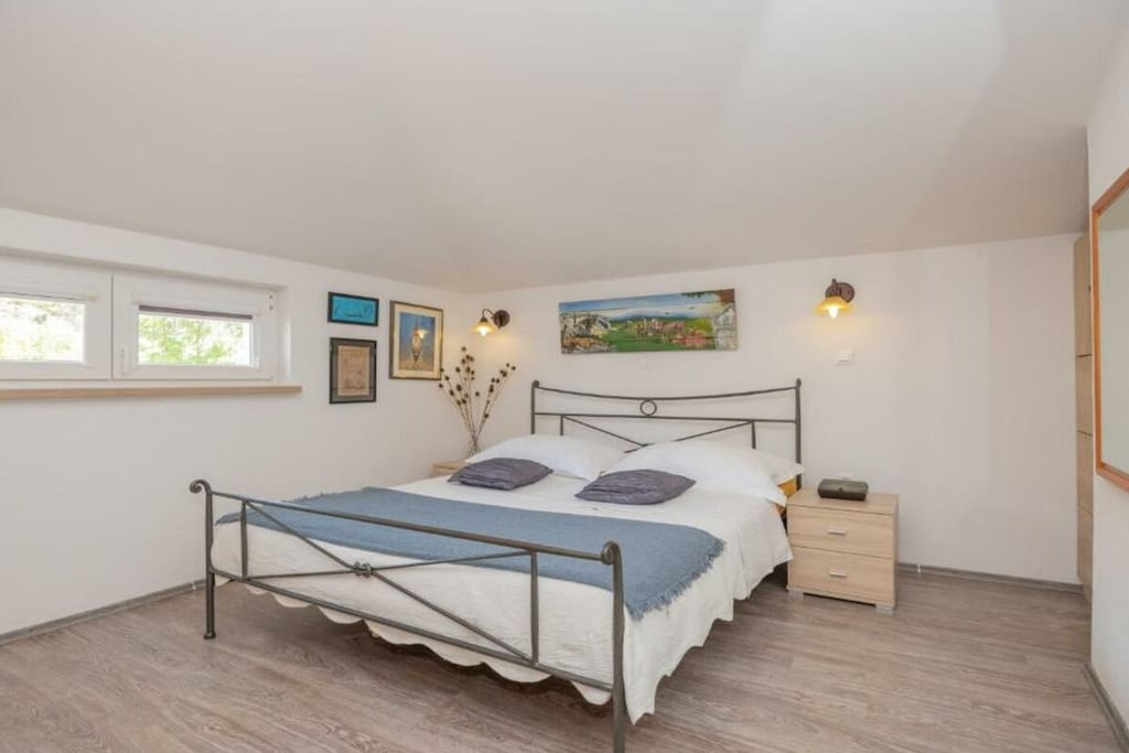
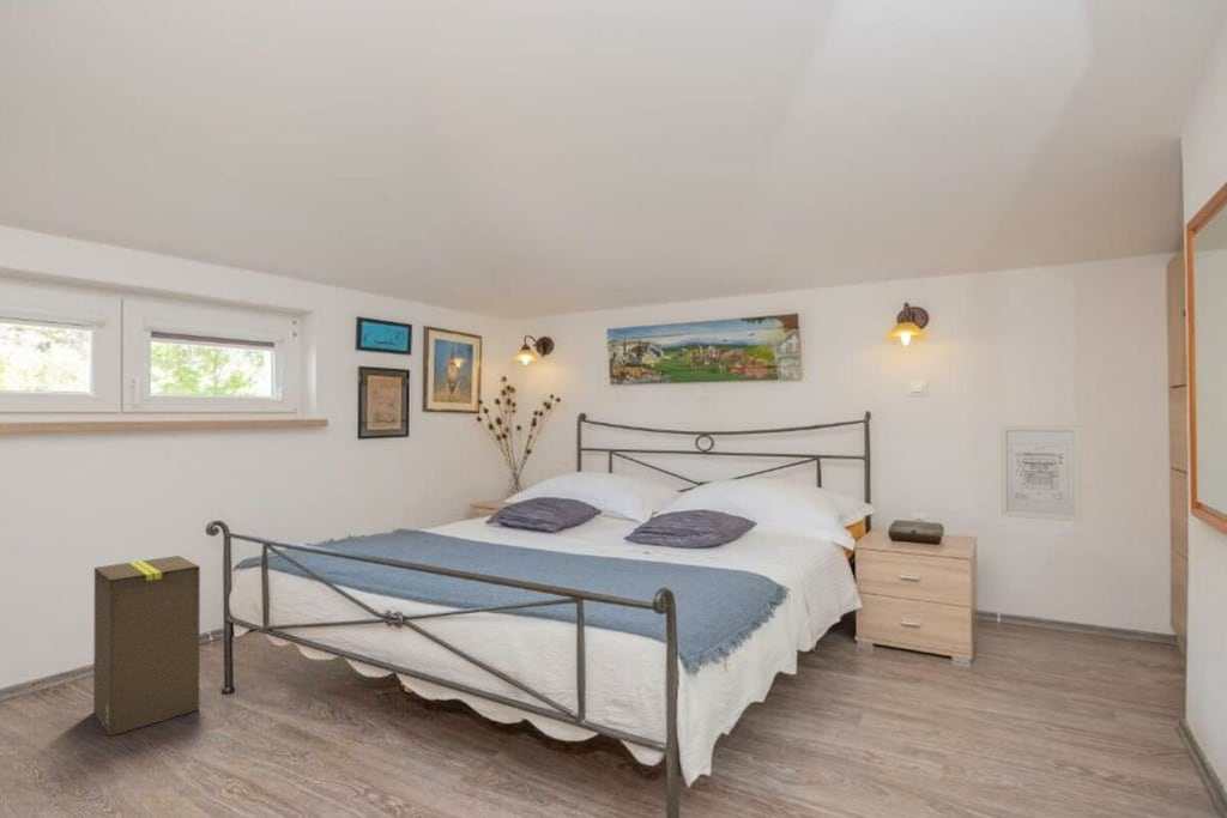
+ wall art [999,424,1082,523]
+ cardboard box [92,555,201,738]
